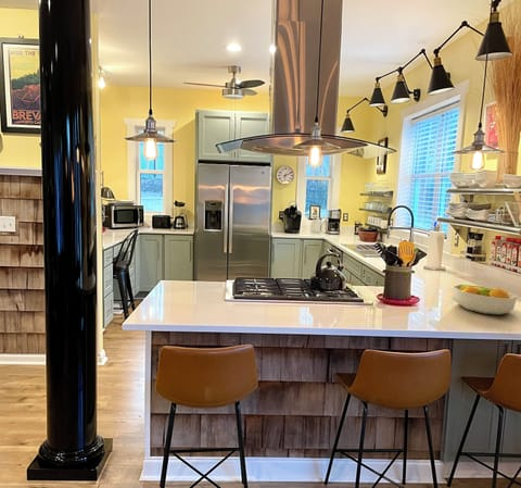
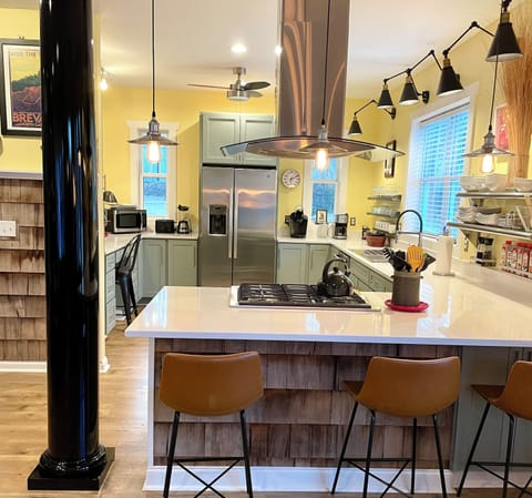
- fruit bowl [450,284,518,316]
